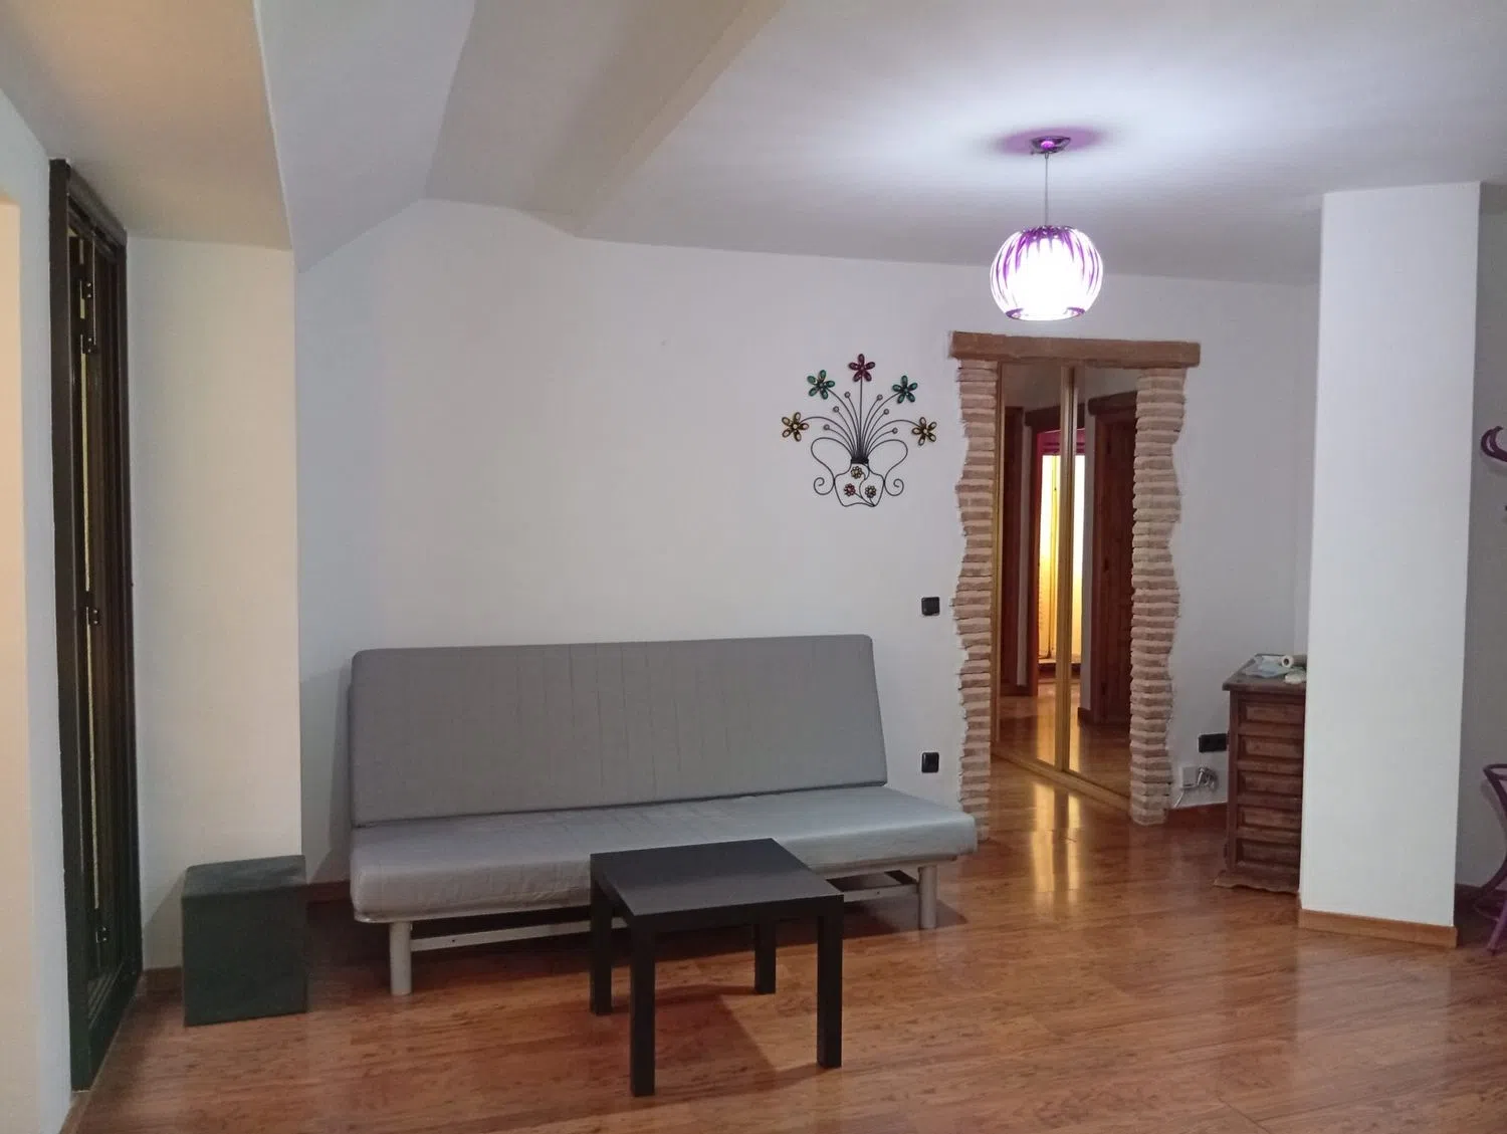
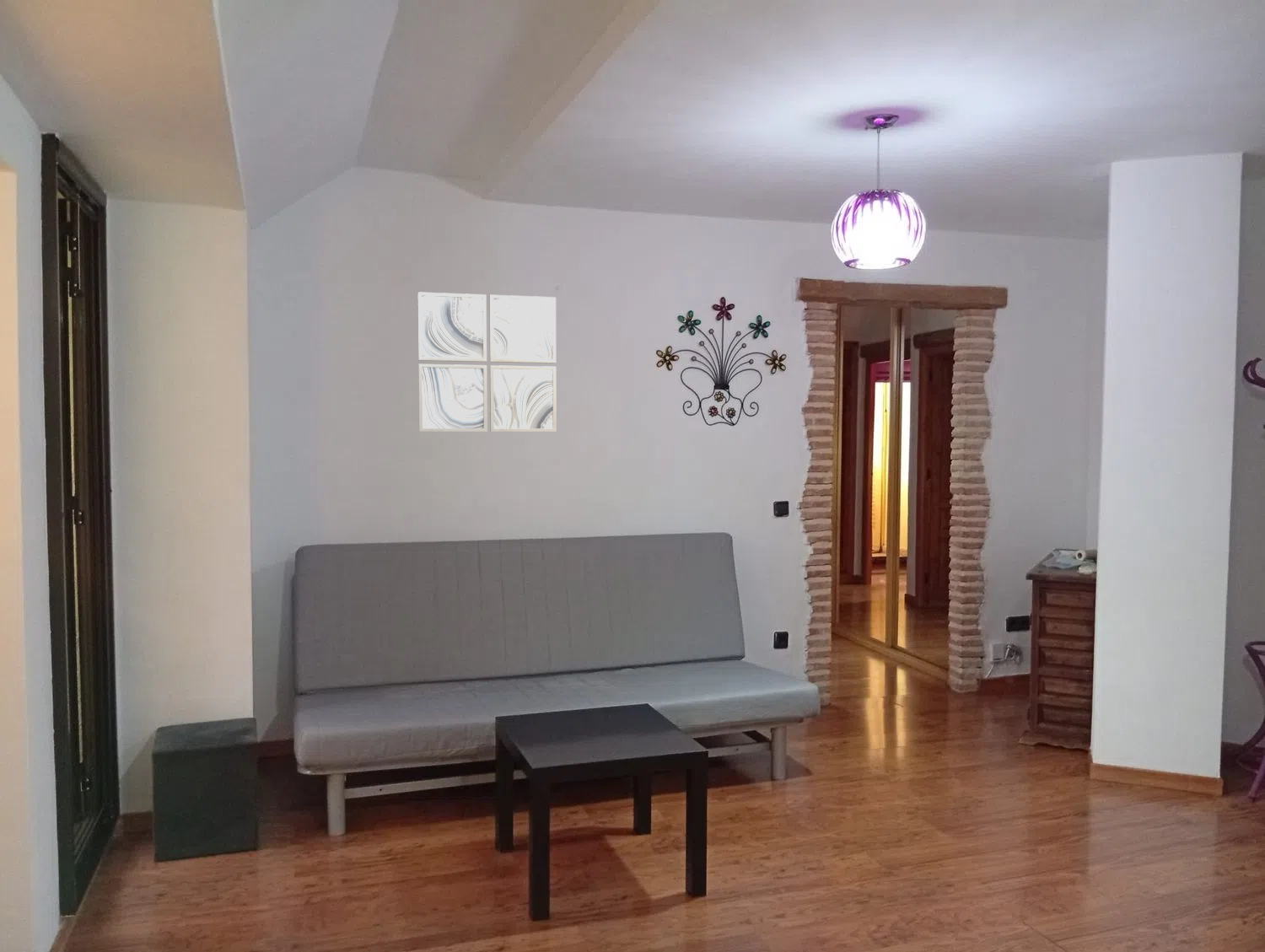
+ wall art [417,291,557,433]
